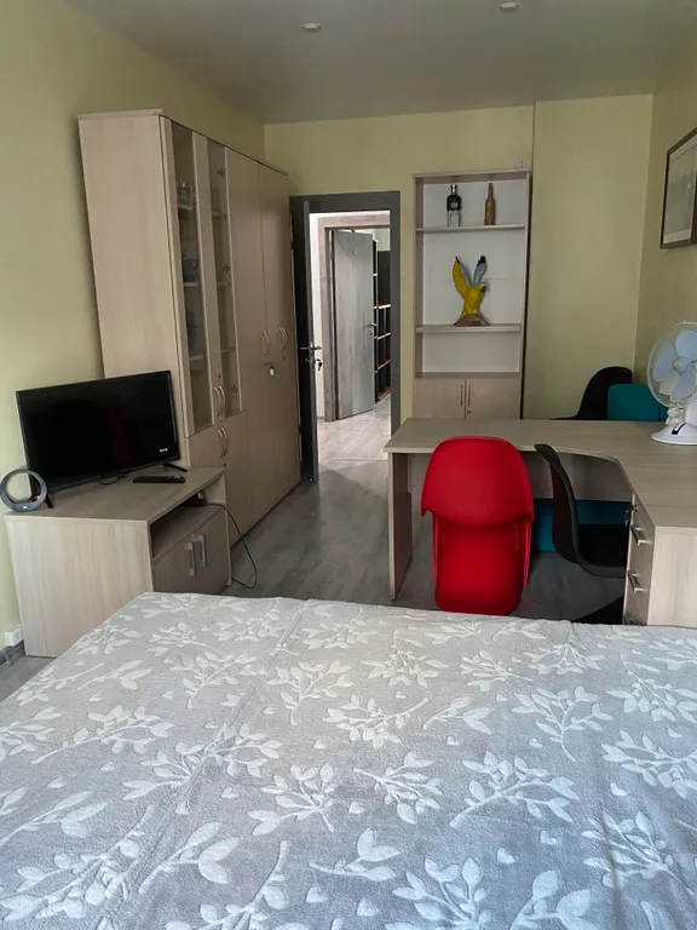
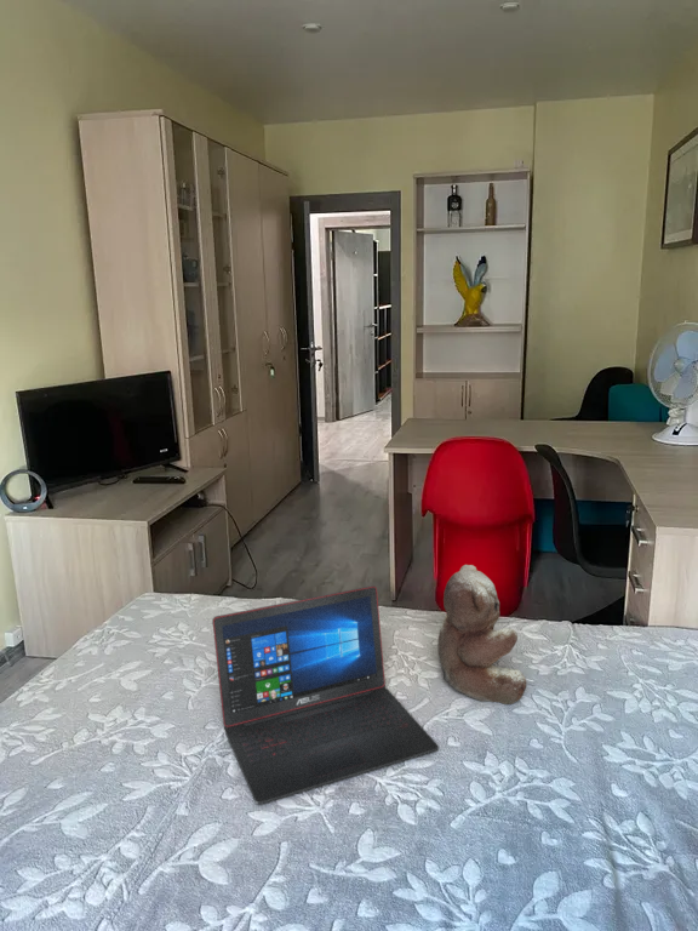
+ teddy bear [436,564,527,706]
+ laptop [211,584,440,806]
